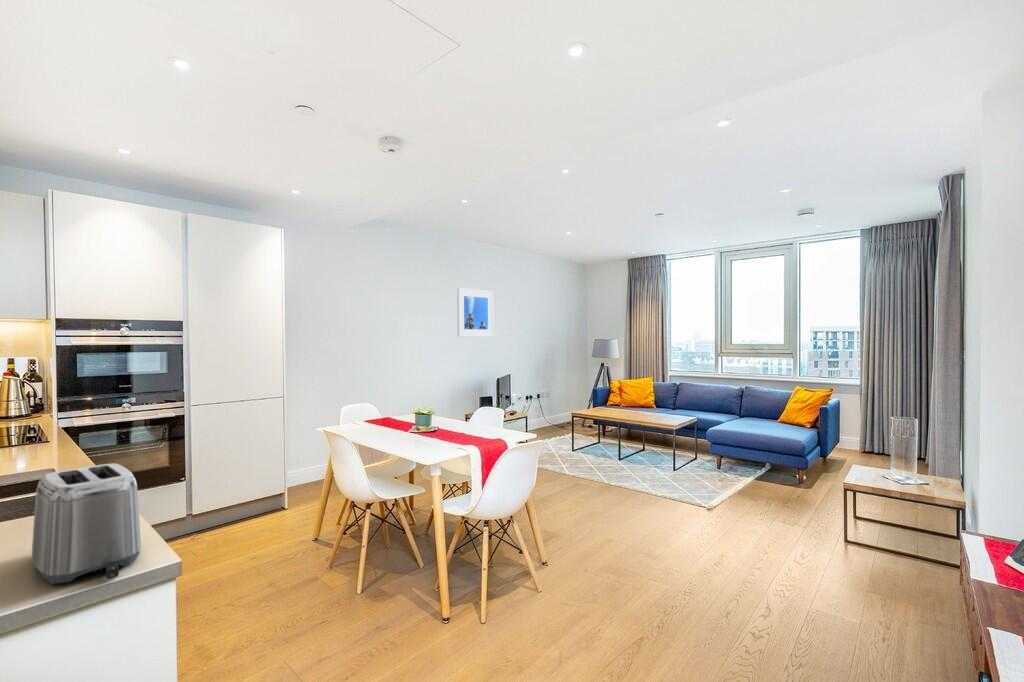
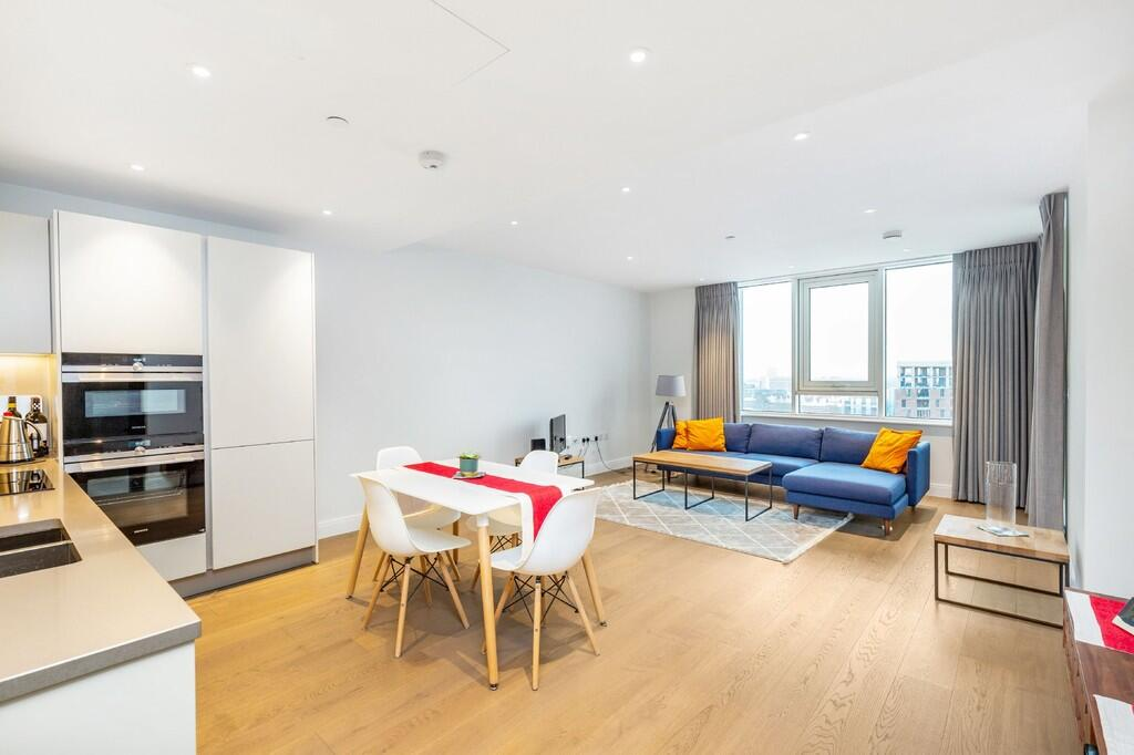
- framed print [457,287,494,338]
- toaster [31,462,142,585]
